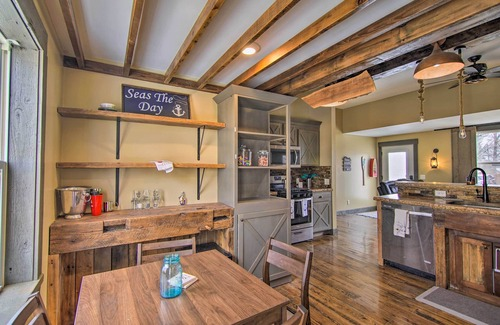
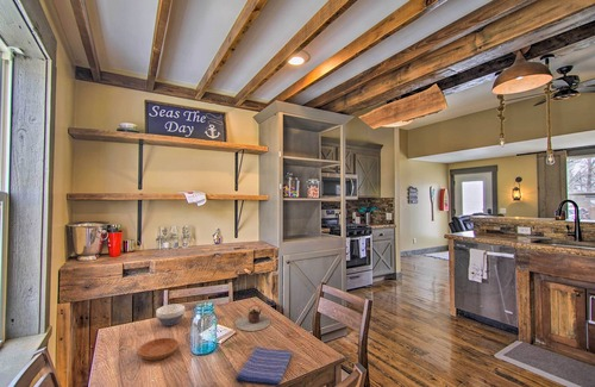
+ bowl [155,302,186,327]
+ dish towel [234,345,294,387]
+ teapot [234,304,271,332]
+ saucer [137,337,180,362]
